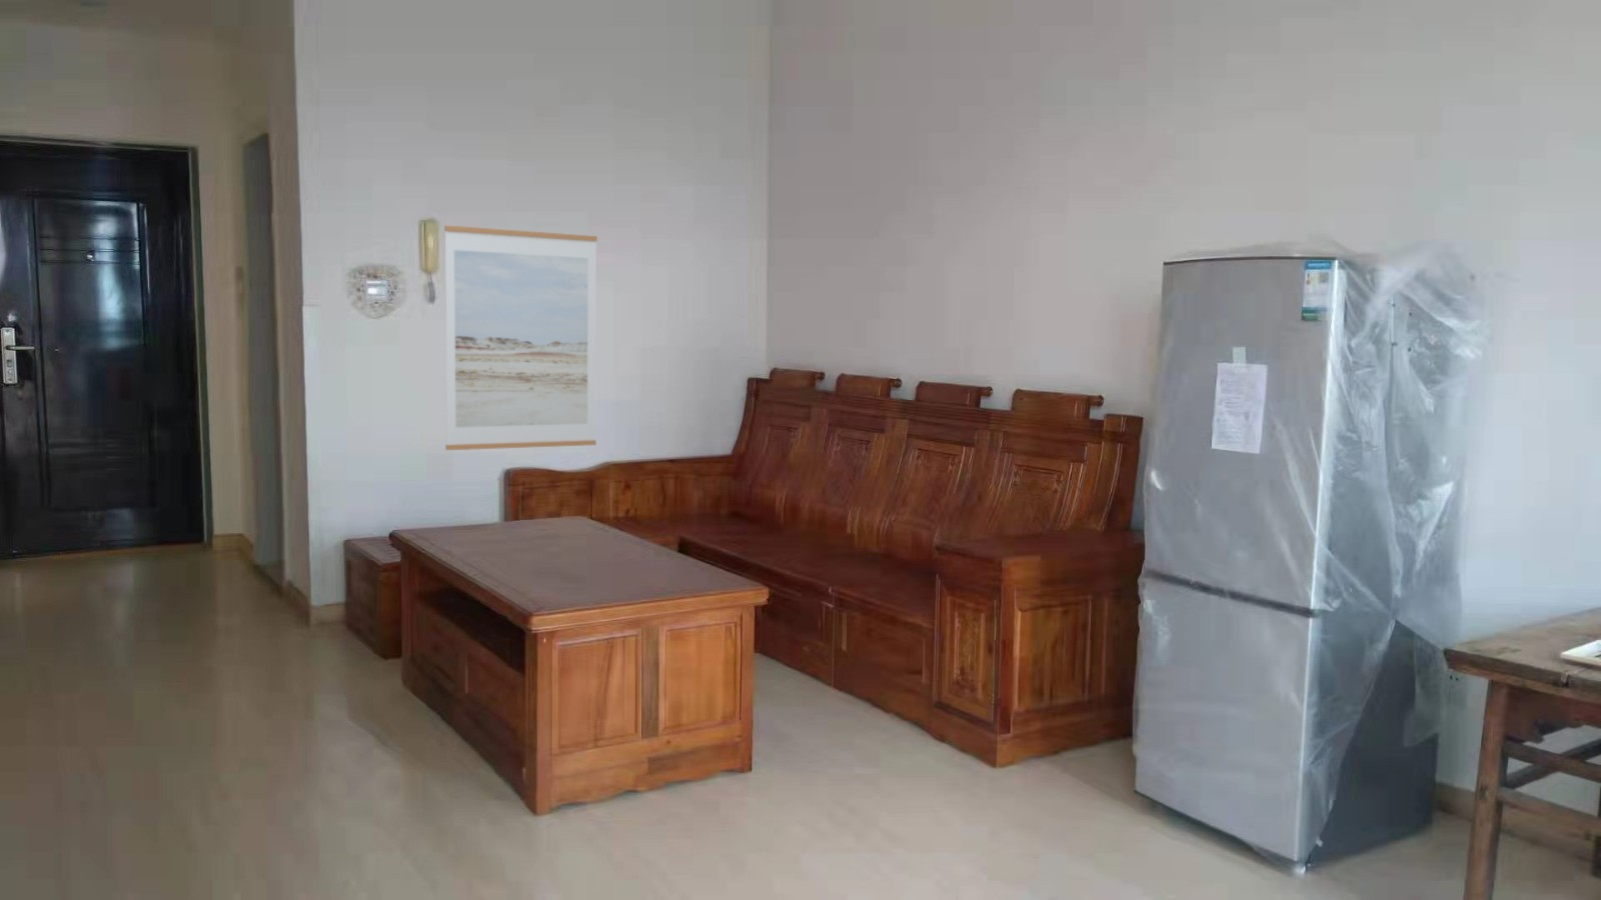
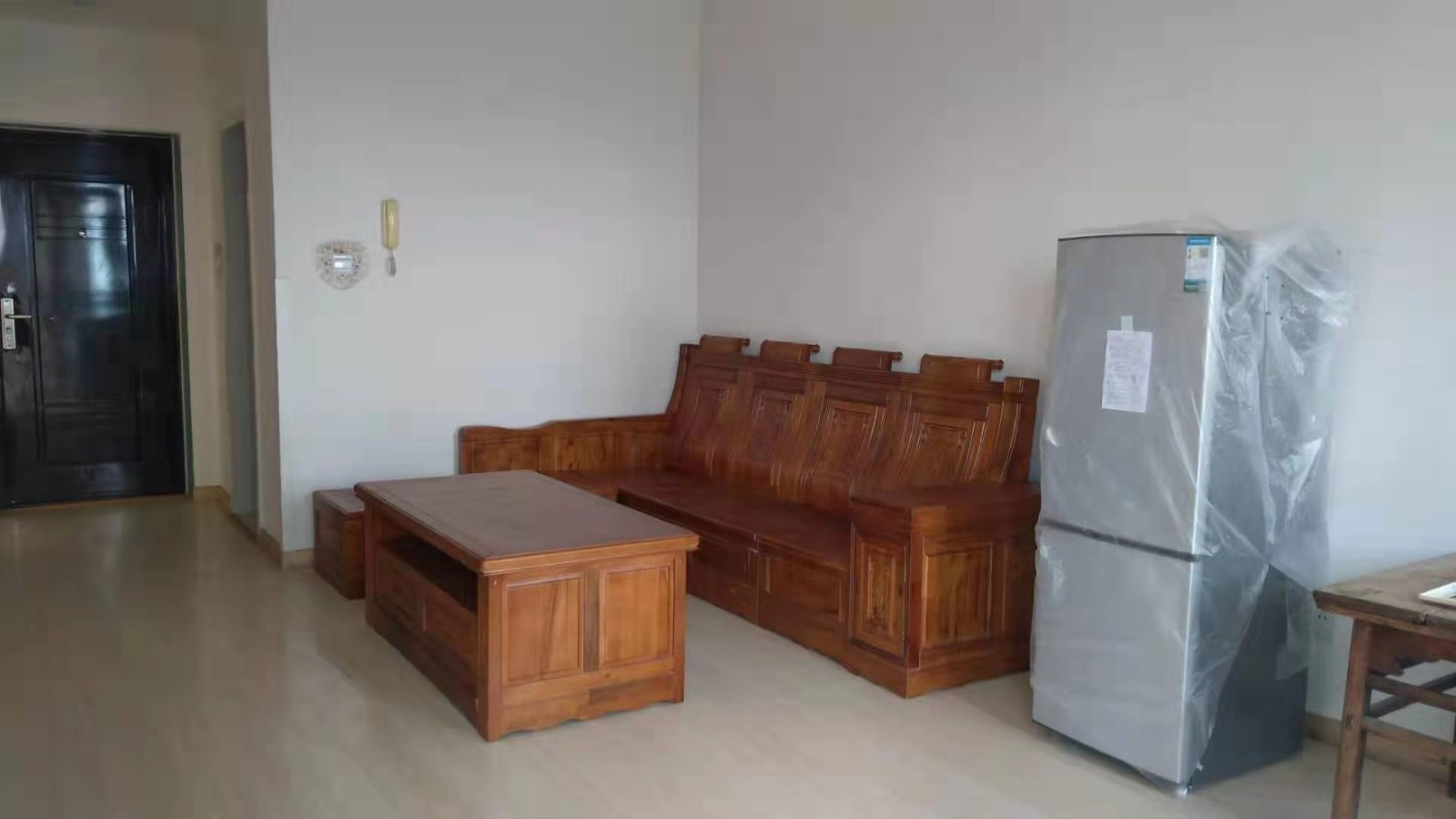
- wall art [444,225,598,451]
